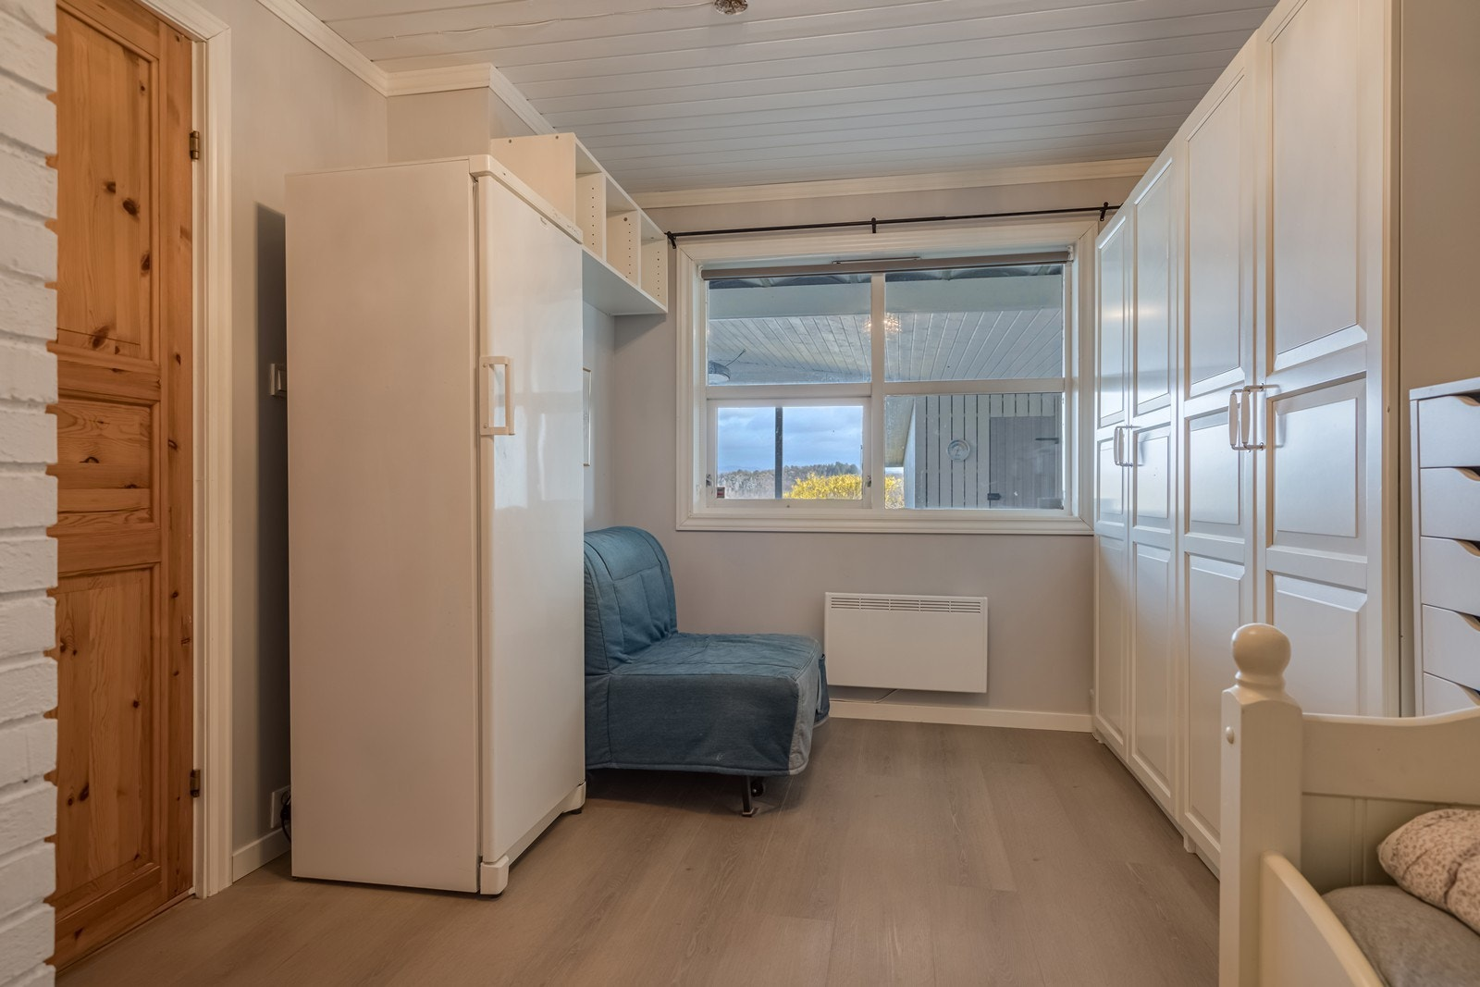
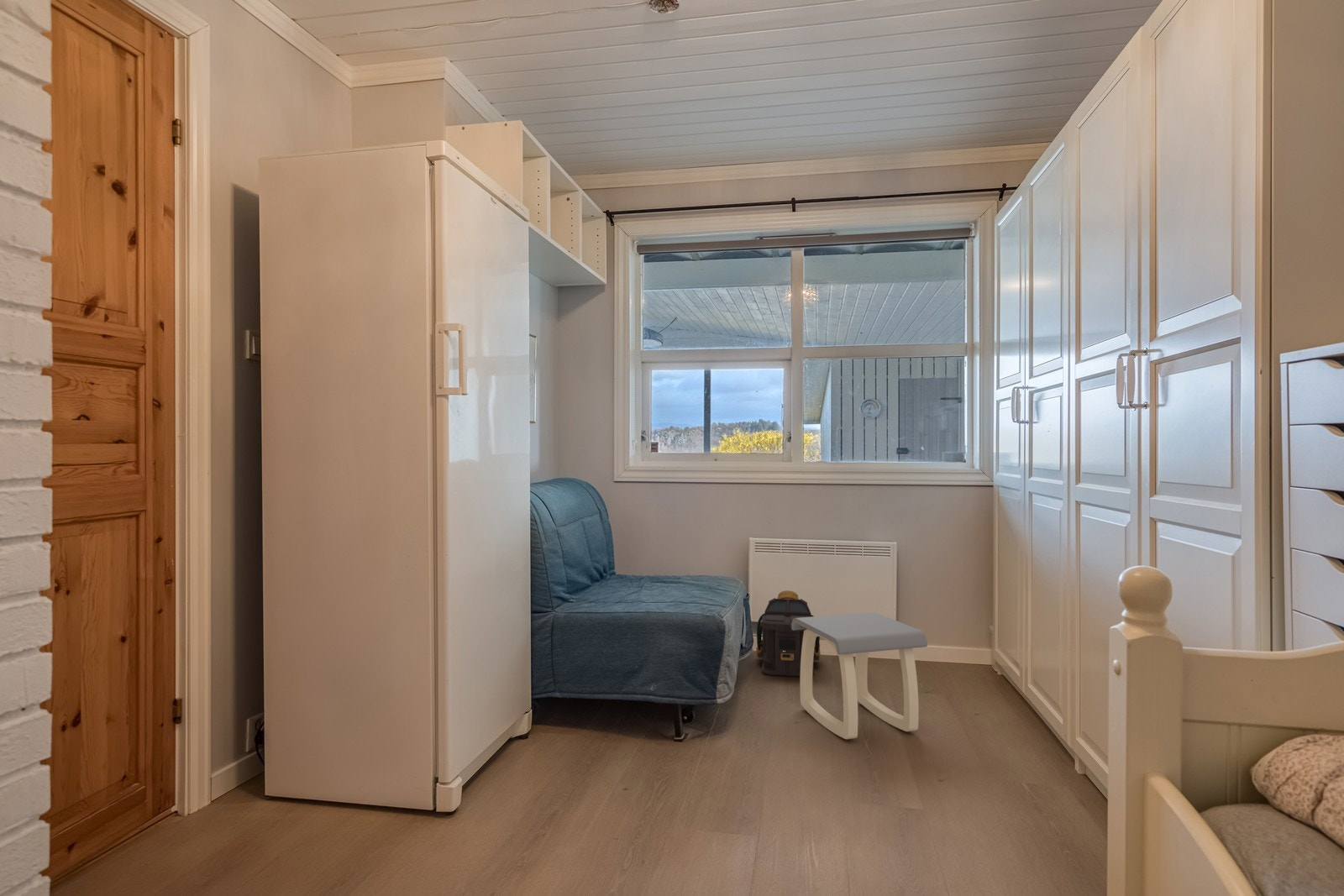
+ stool [791,611,928,740]
+ backpack [755,589,822,678]
